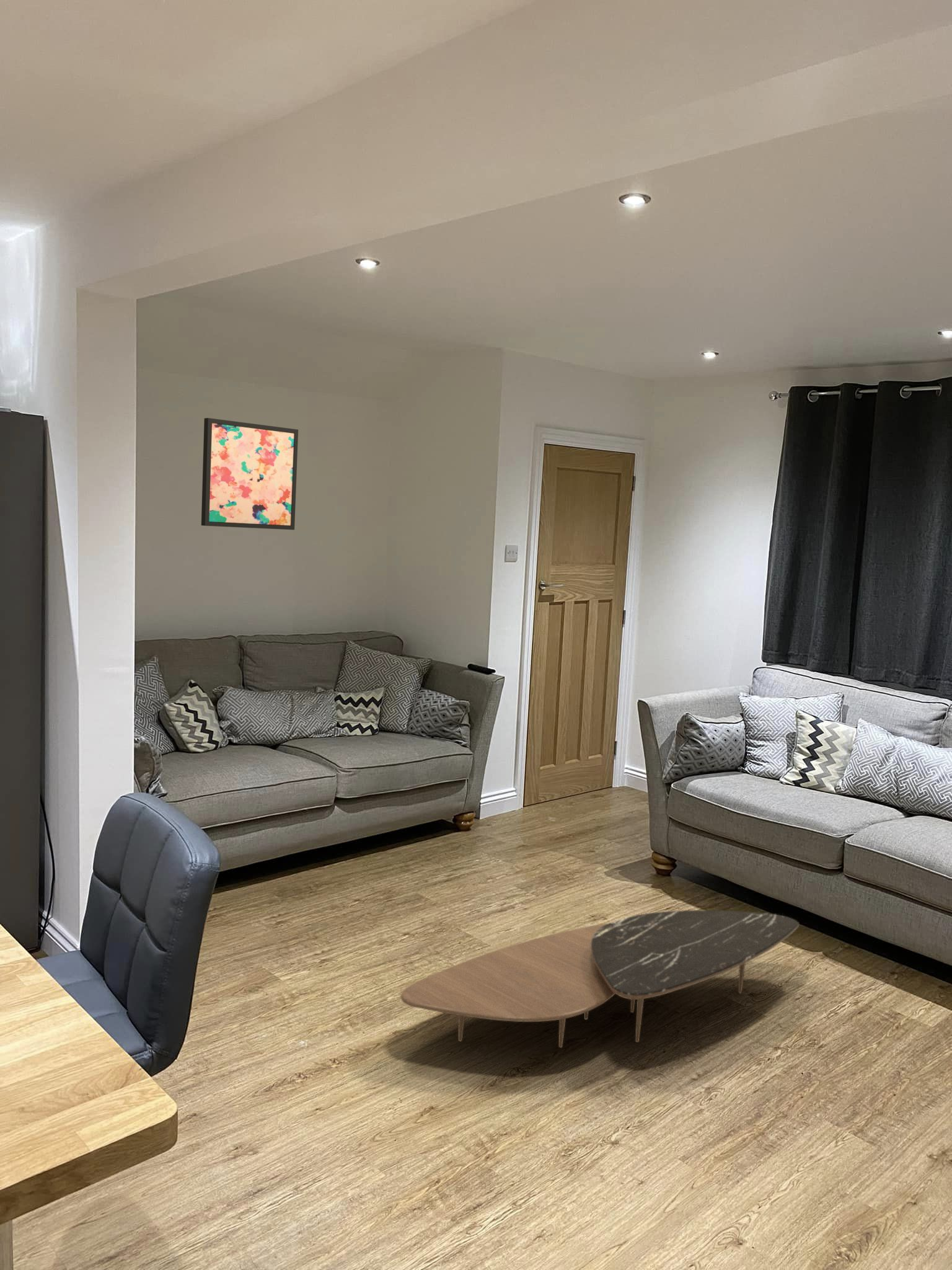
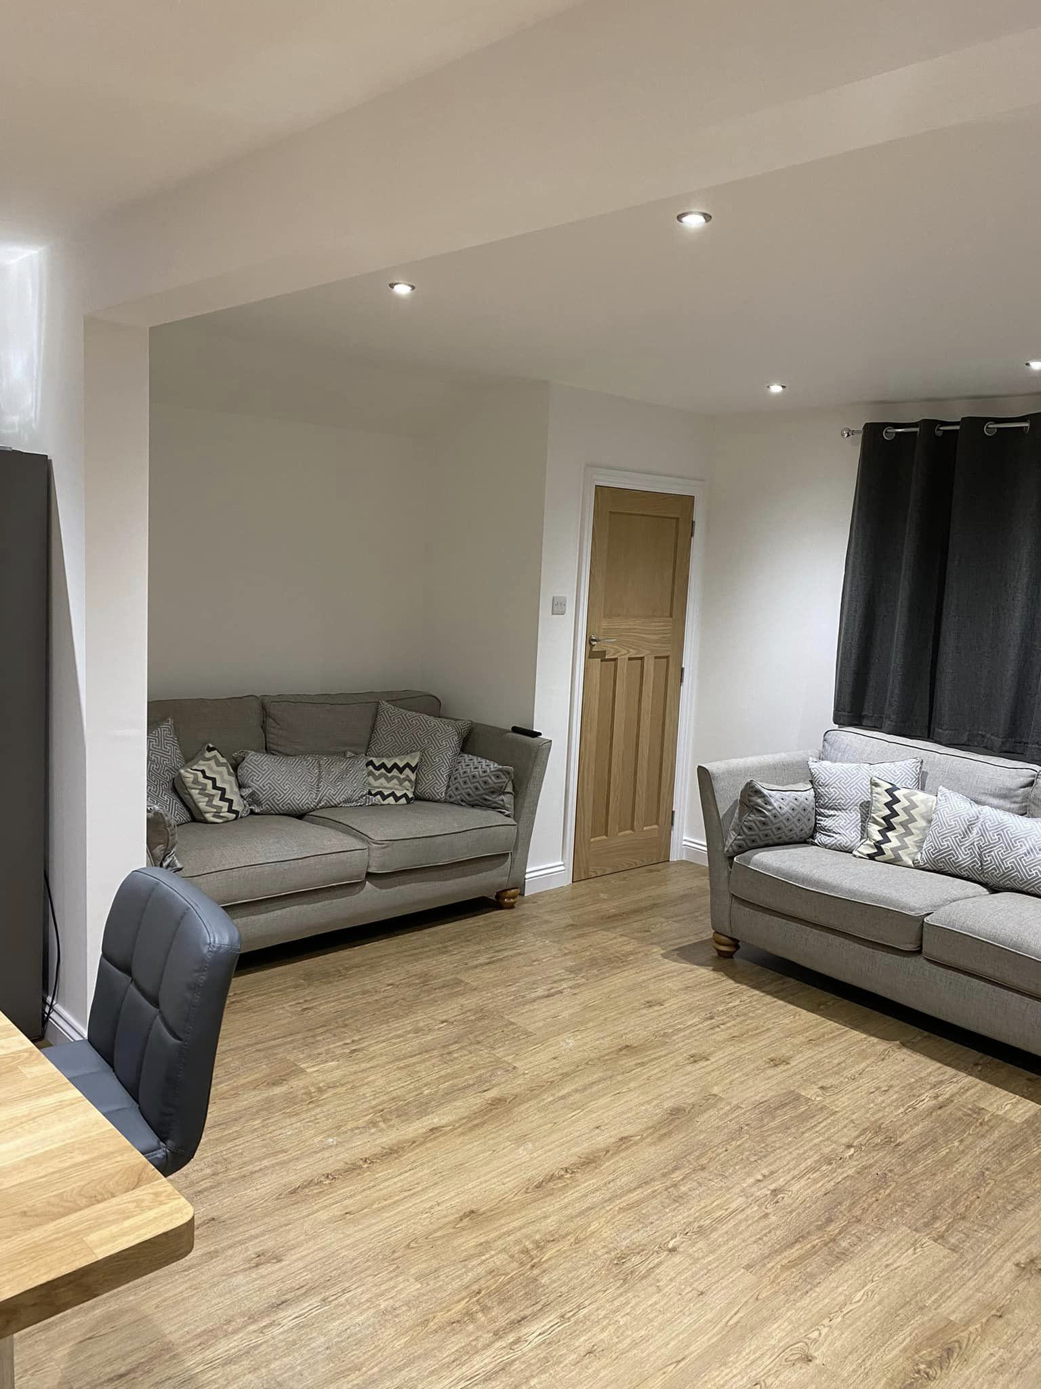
- coffee table [400,910,800,1049]
- wall art [201,417,299,530]
